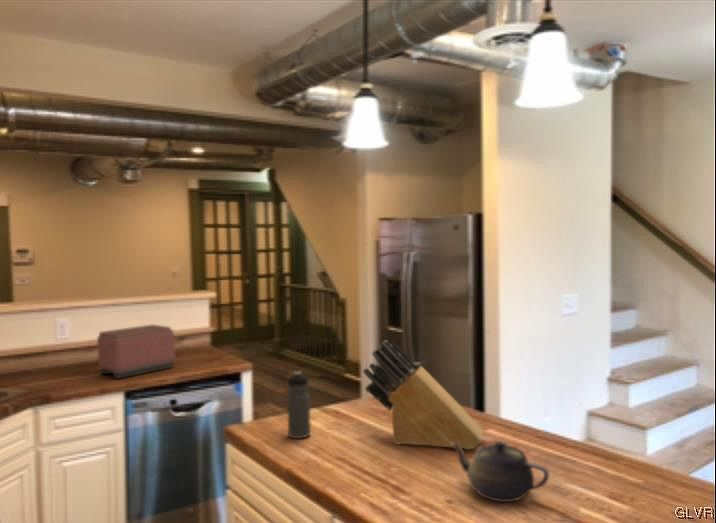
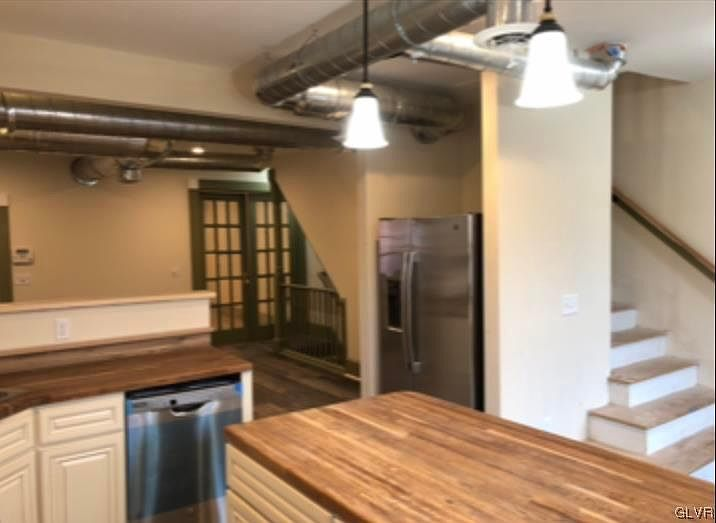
- knife block [362,339,484,450]
- toaster [96,324,176,380]
- water bottle [286,371,312,440]
- teapot [450,440,551,503]
